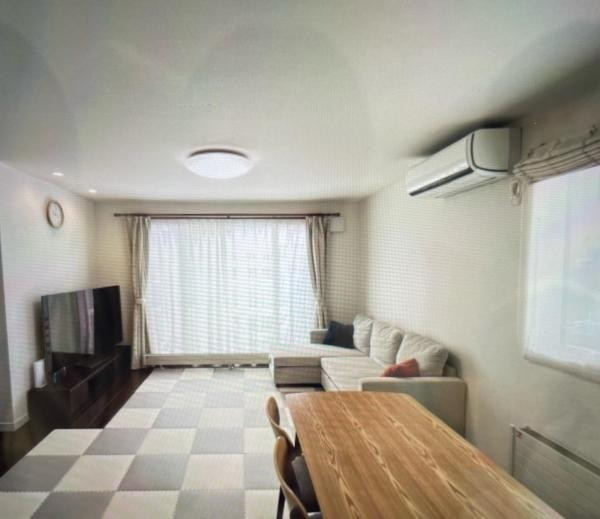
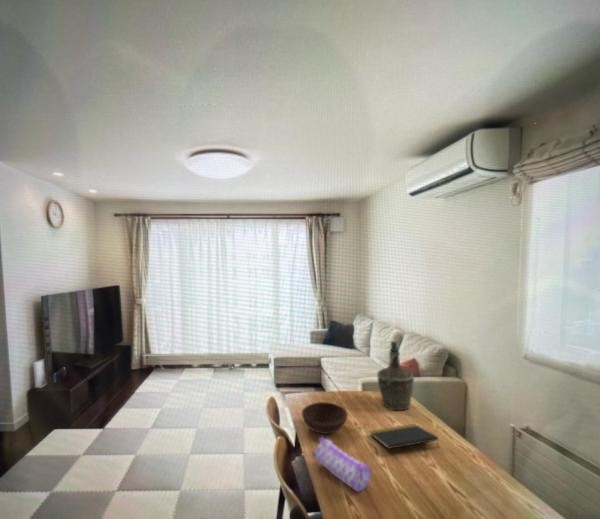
+ notepad [369,423,440,450]
+ pencil case [311,436,372,493]
+ bowl [301,401,349,435]
+ bottle [376,340,415,411]
